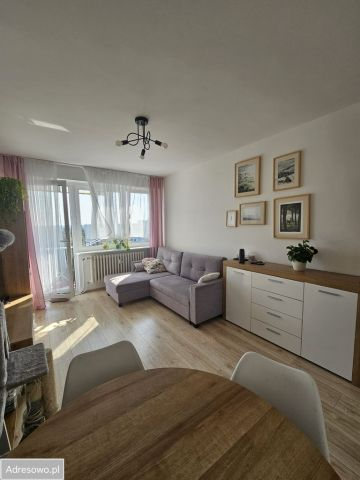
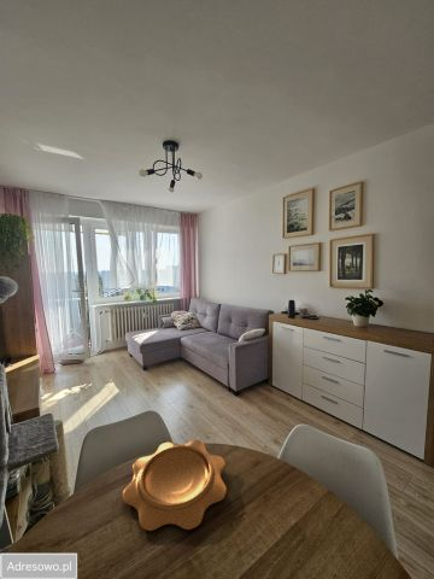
+ decorative bowl [121,439,228,532]
